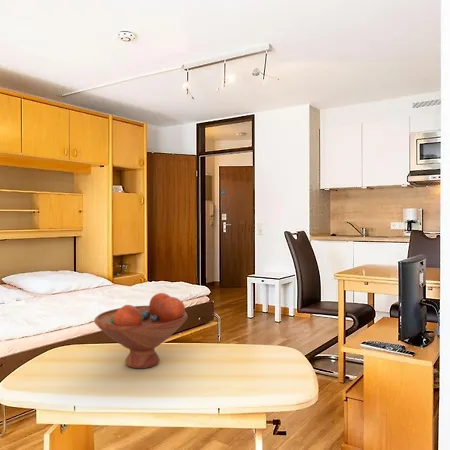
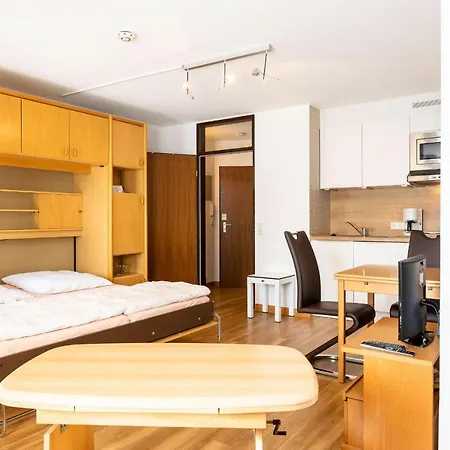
- fruit bowl [93,292,189,369]
